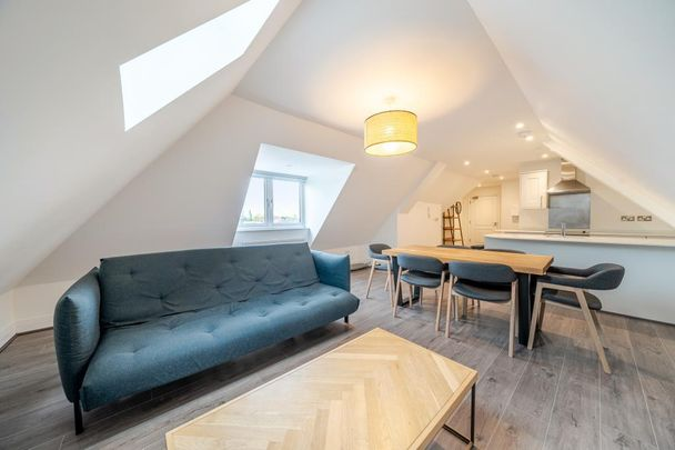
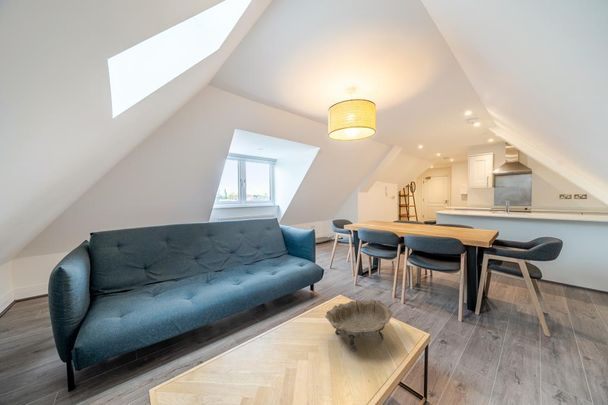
+ decorative bowl [324,298,394,352]
